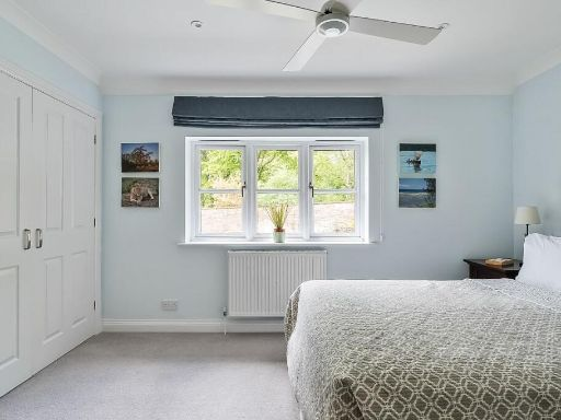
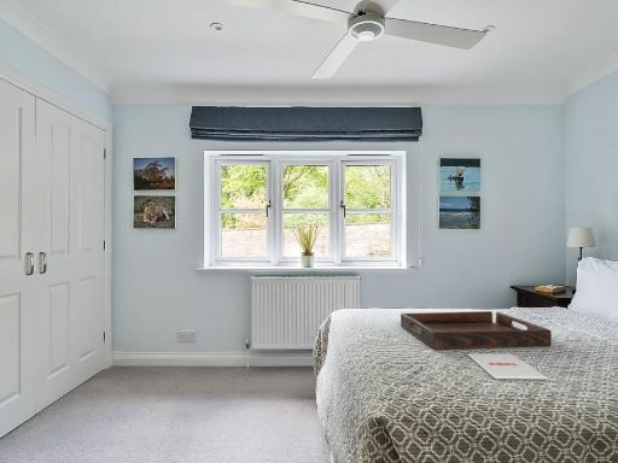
+ magazine [467,352,548,381]
+ serving tray [400,310,553,351]
